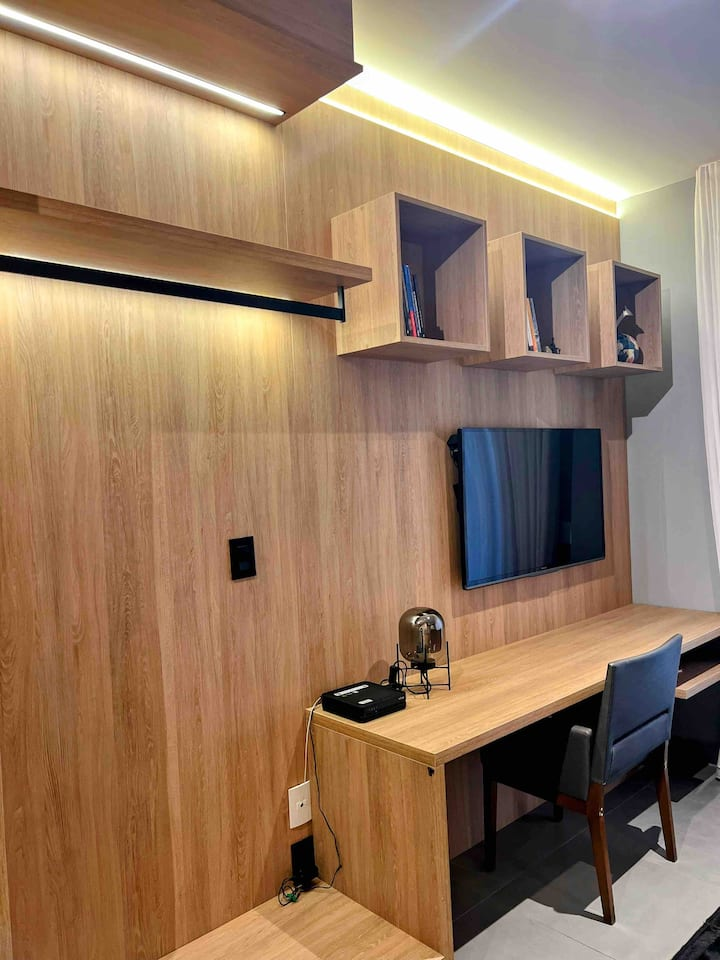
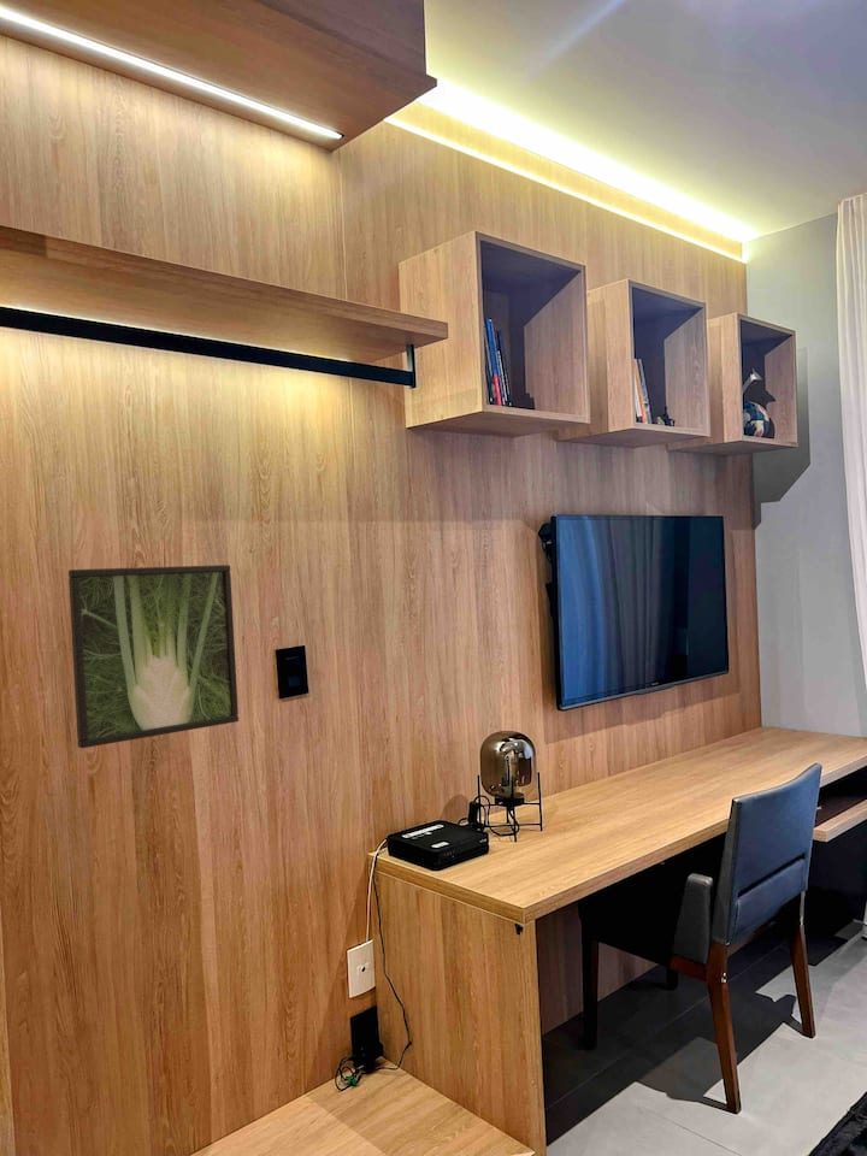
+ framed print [67,564,240,749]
